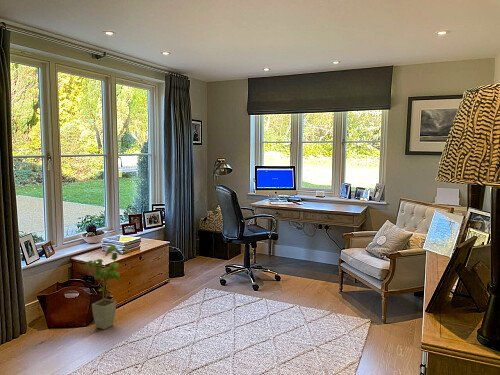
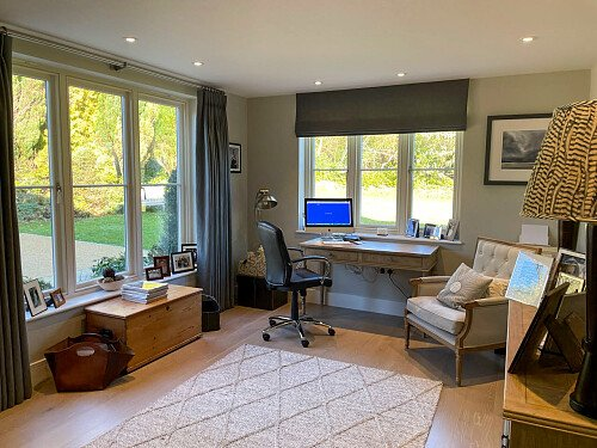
- house plant [83,243,132,330]
